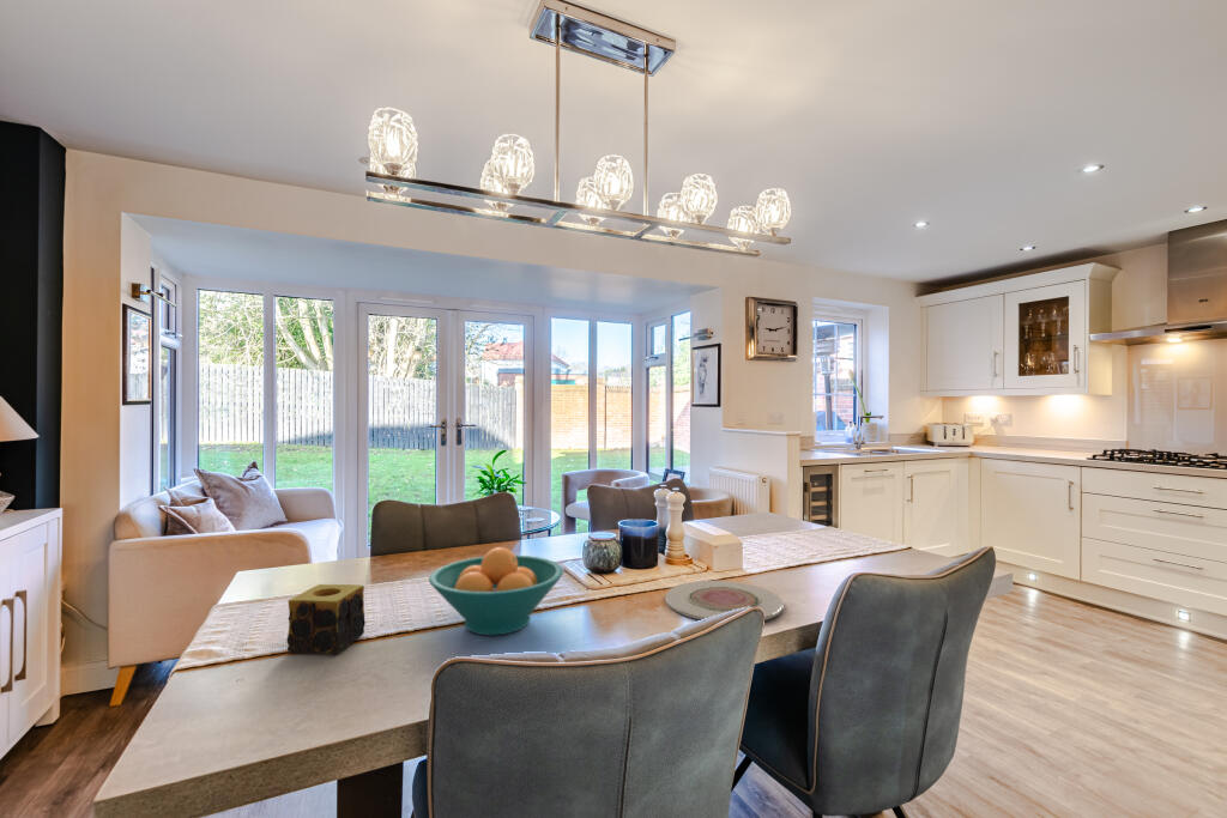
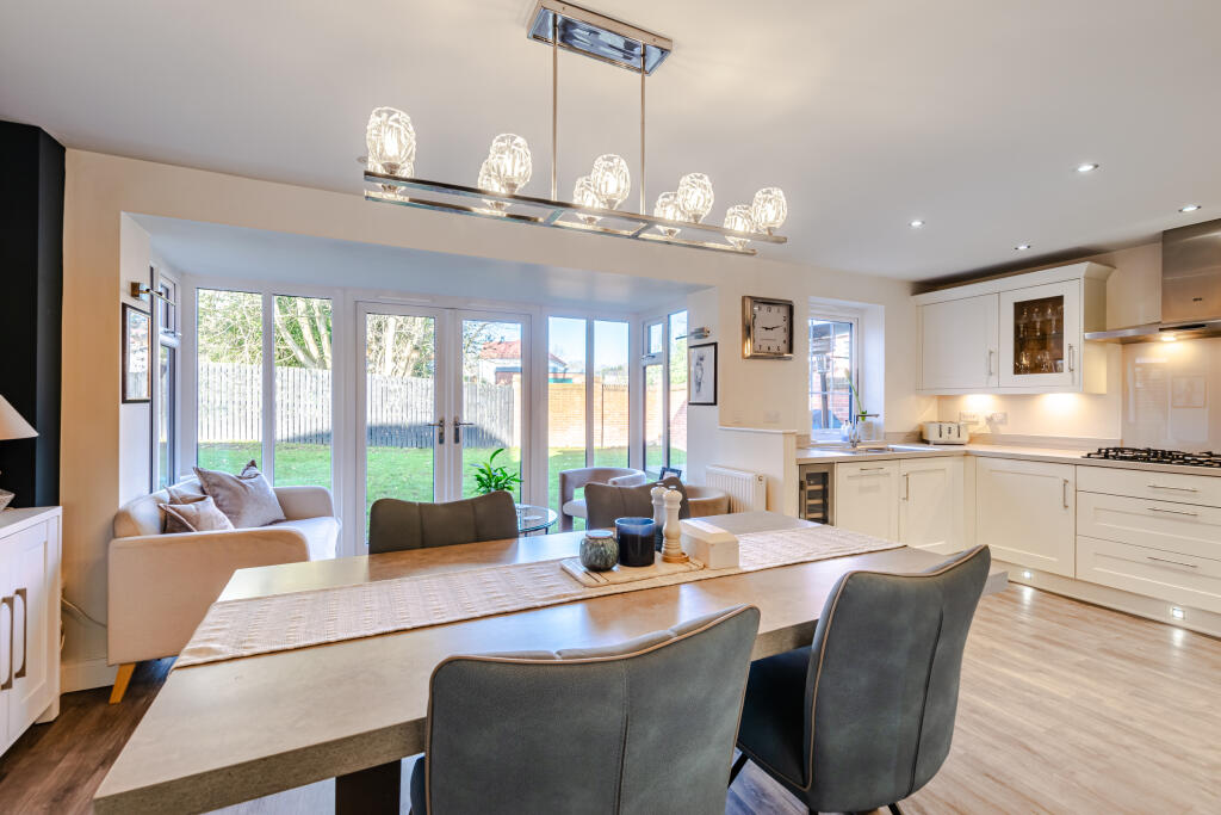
- fruit bowl [428,546,564,636]
- candle [286,583,367,655]
- plate [664,580,785,622]
